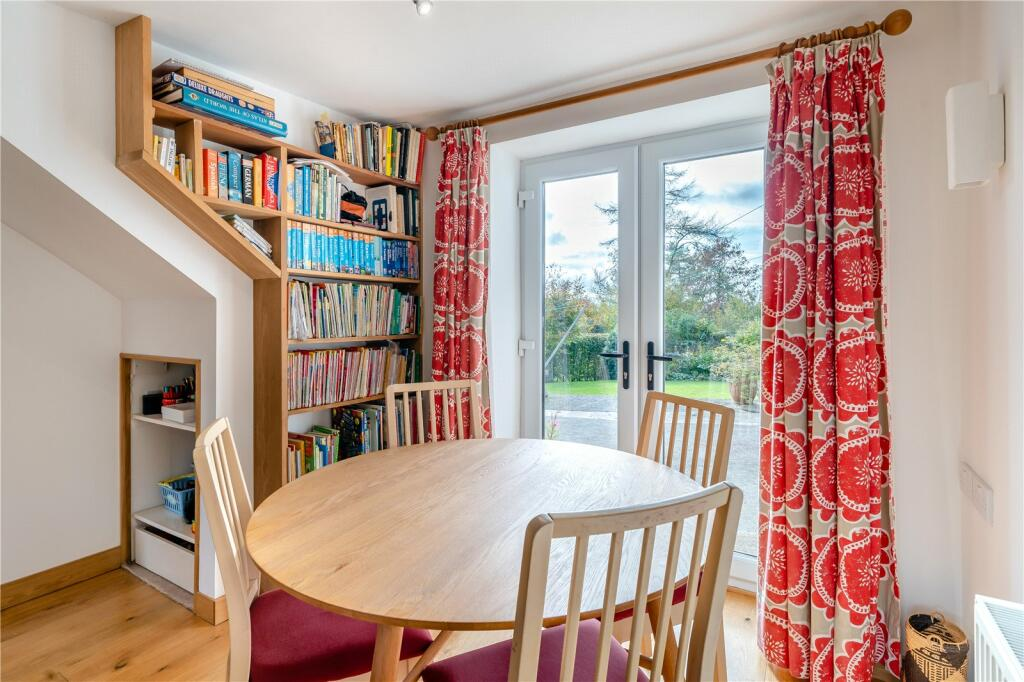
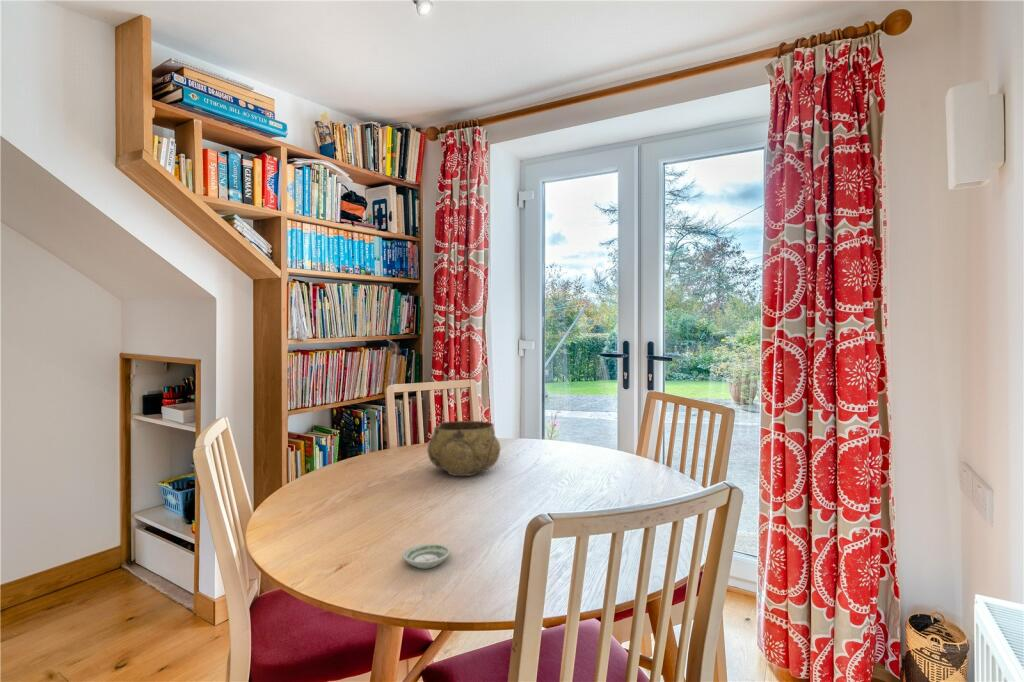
+ decorative bowl [426,420,501,477]
+ saucer [401,542,451,570]
